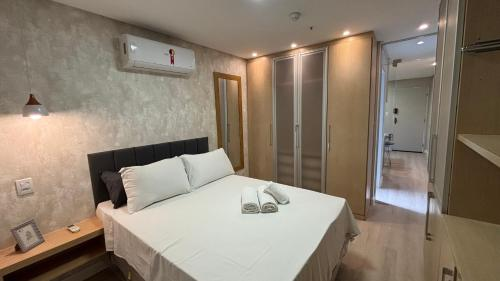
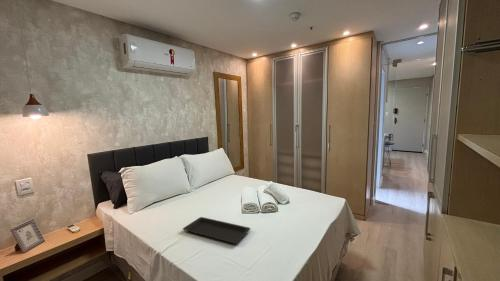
+ serving tray [182,216,251,244]
